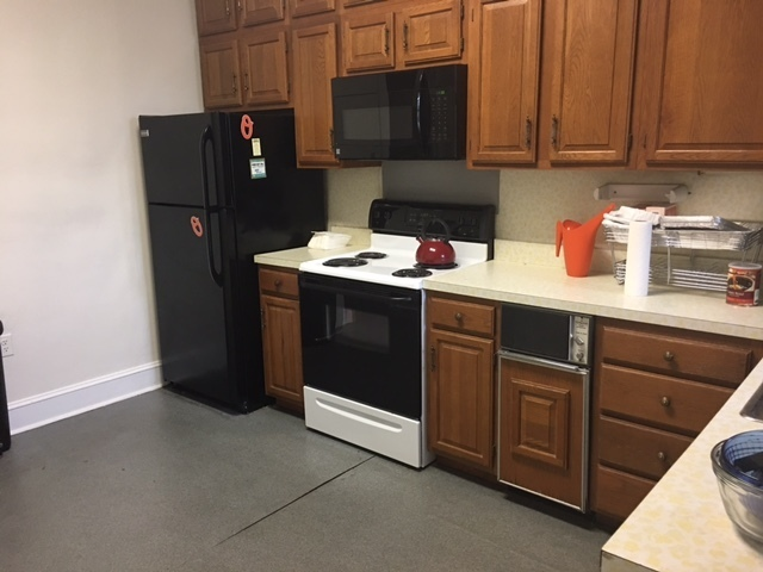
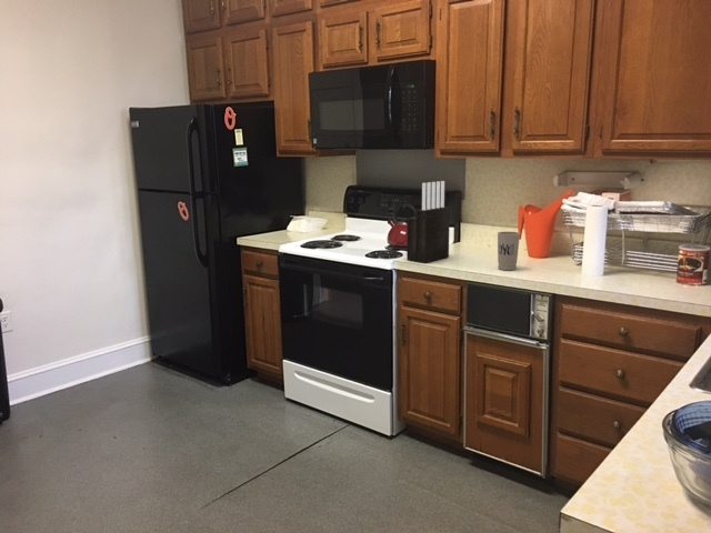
+ cup [497,231,521,271]
+ knife block [405,180,451,264]
